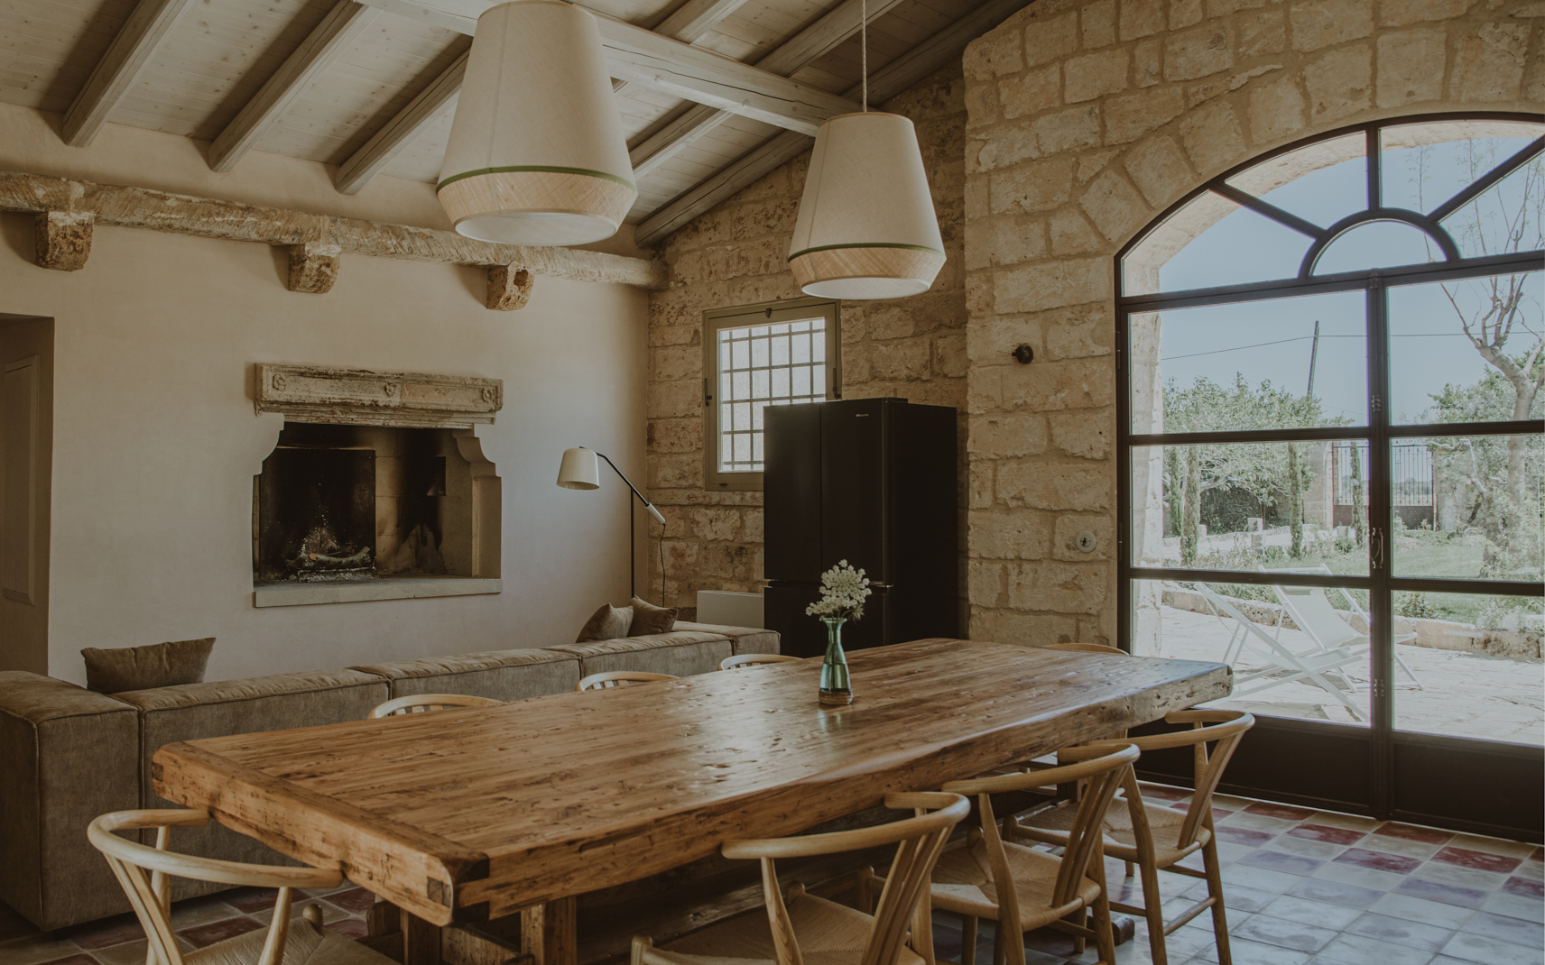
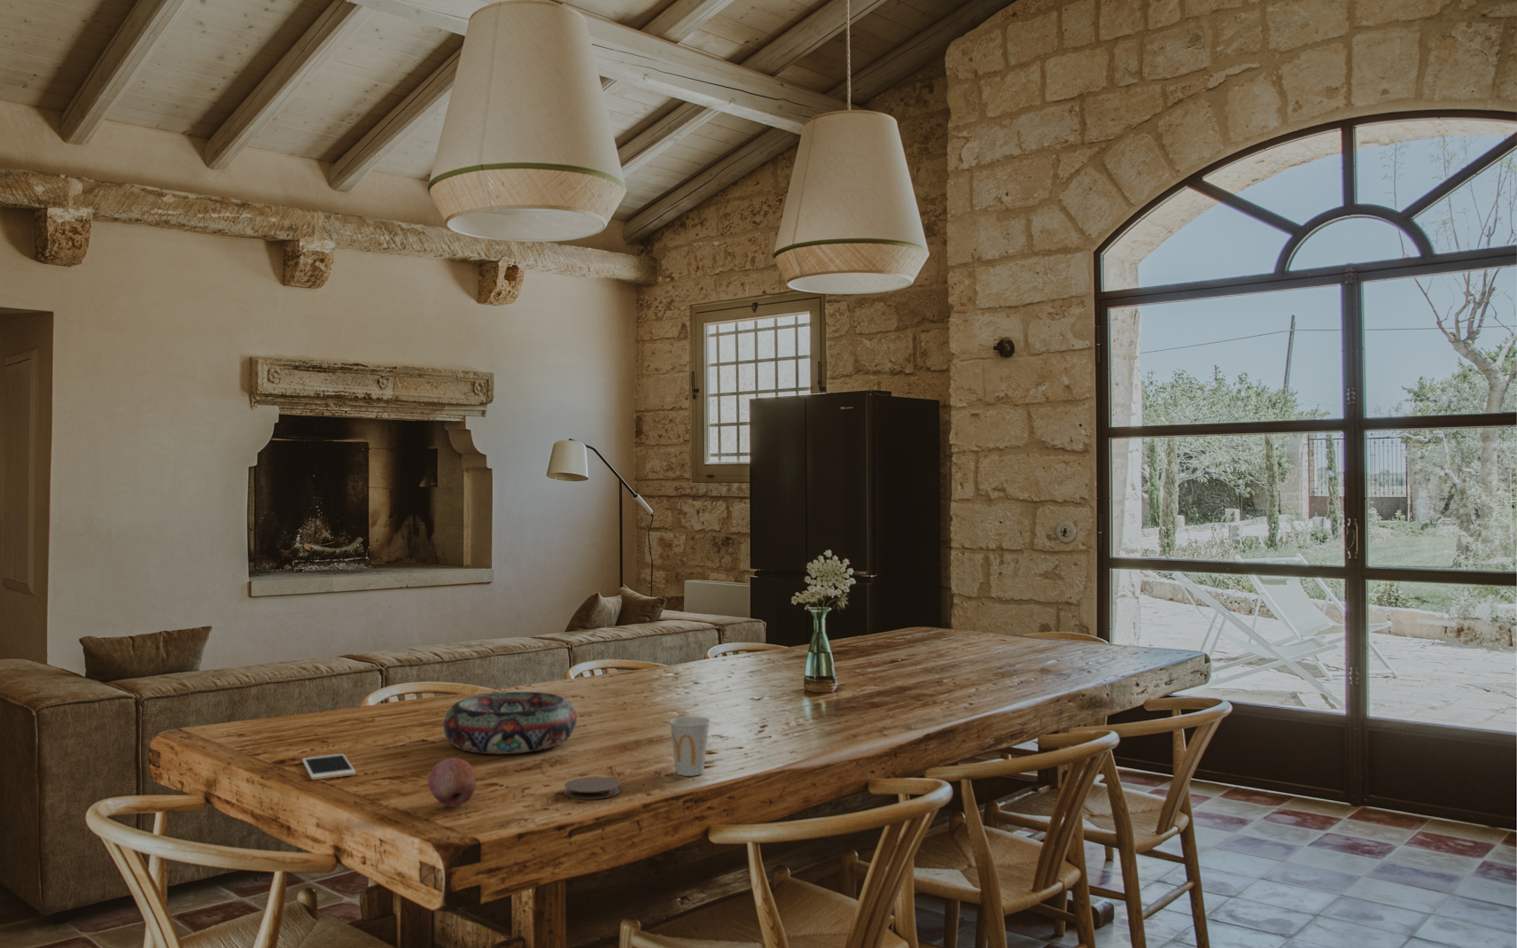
+ coaster [564,775,621,801]
+ cup [668,715,711,777]
+ fruit [427,757,476,808]
+ decorative bowl [442,691,578,755]
+ cell phone [301,754,357,781]
